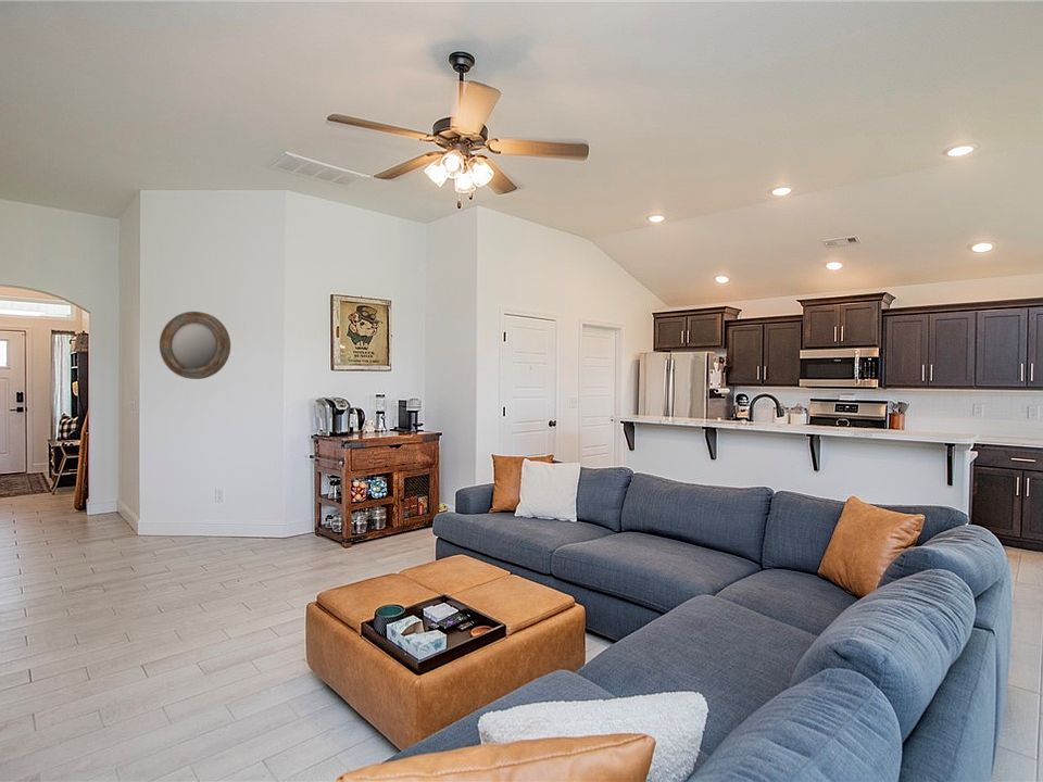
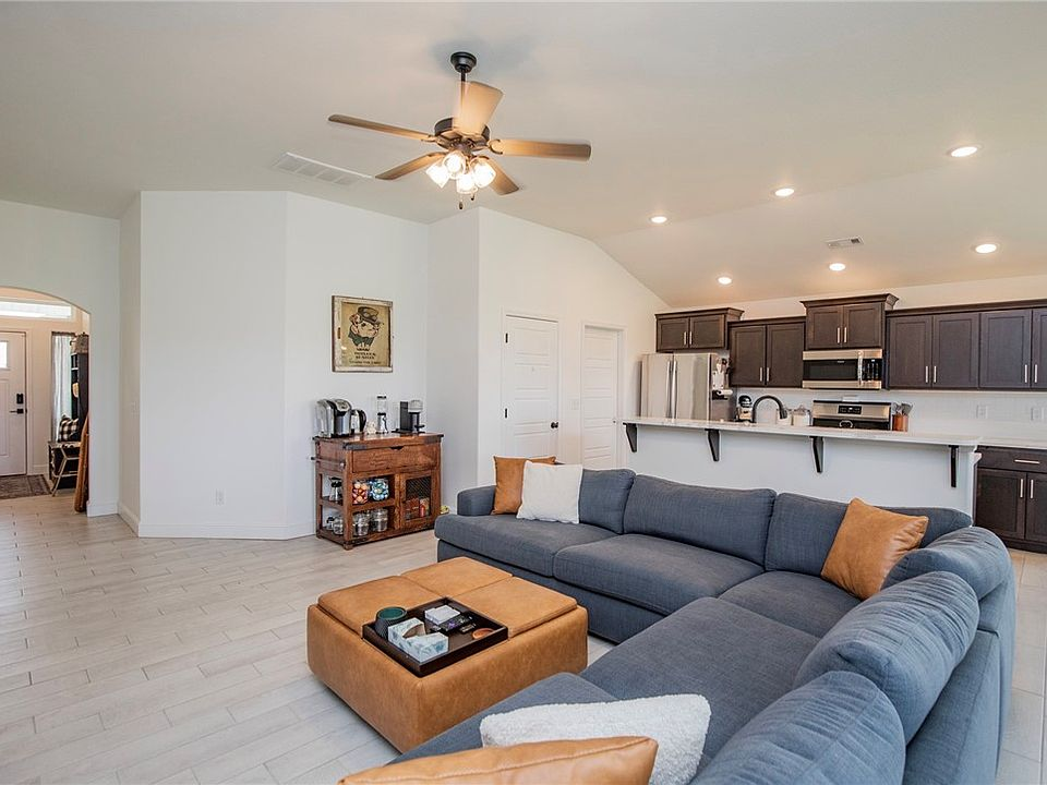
- home mirror [159,311,231,380]
